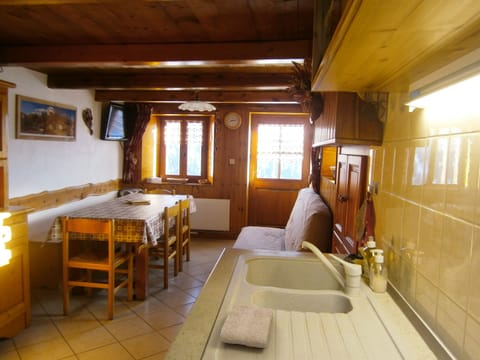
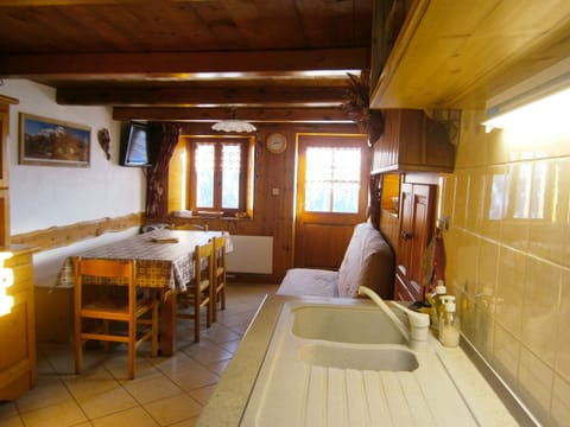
- washcloth [219,304,274,349]
